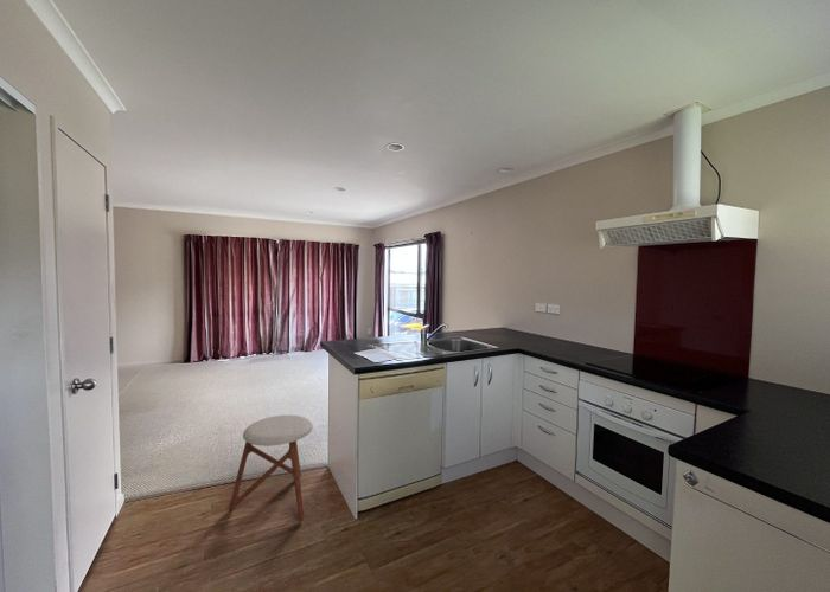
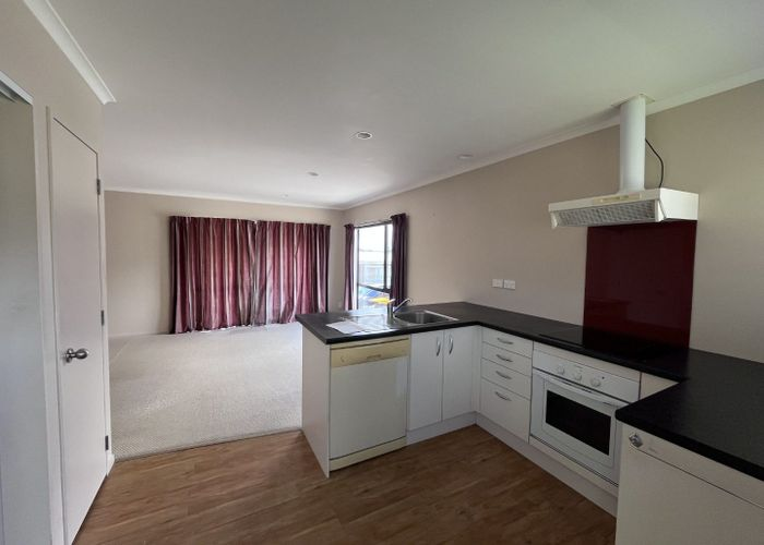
- stool [228,414,314,521]
